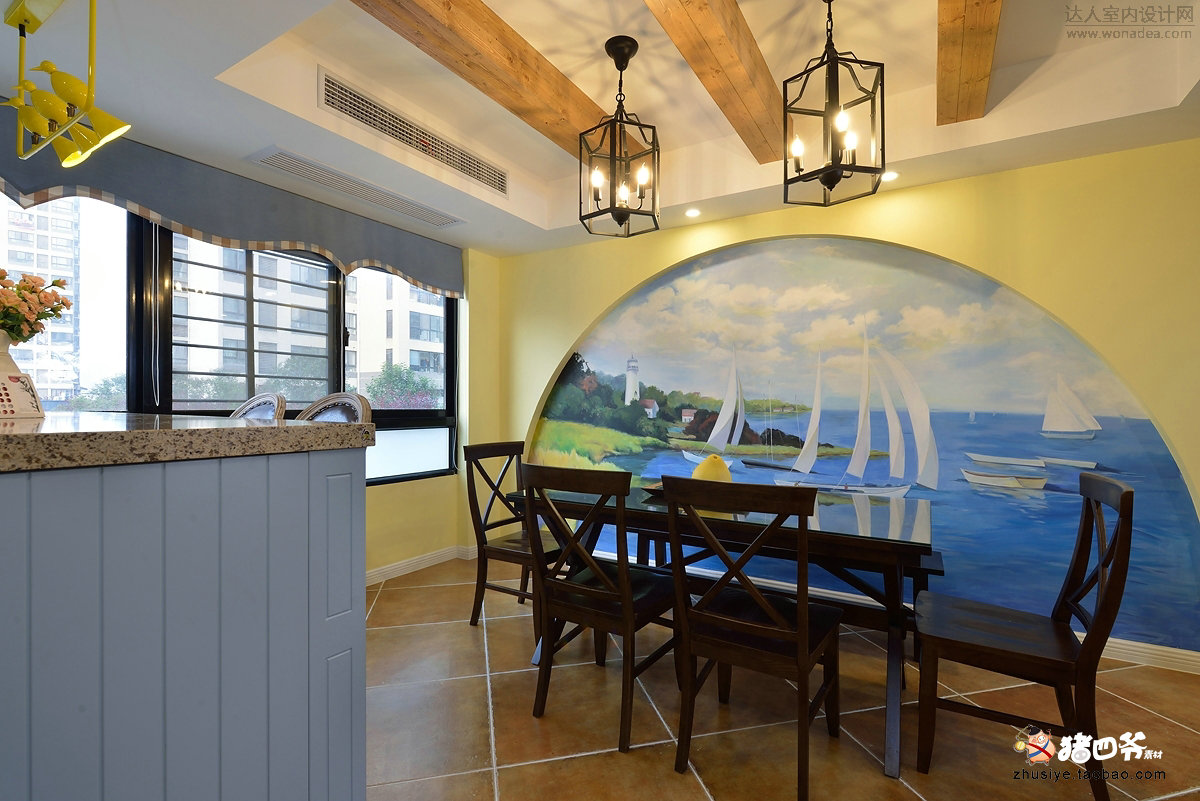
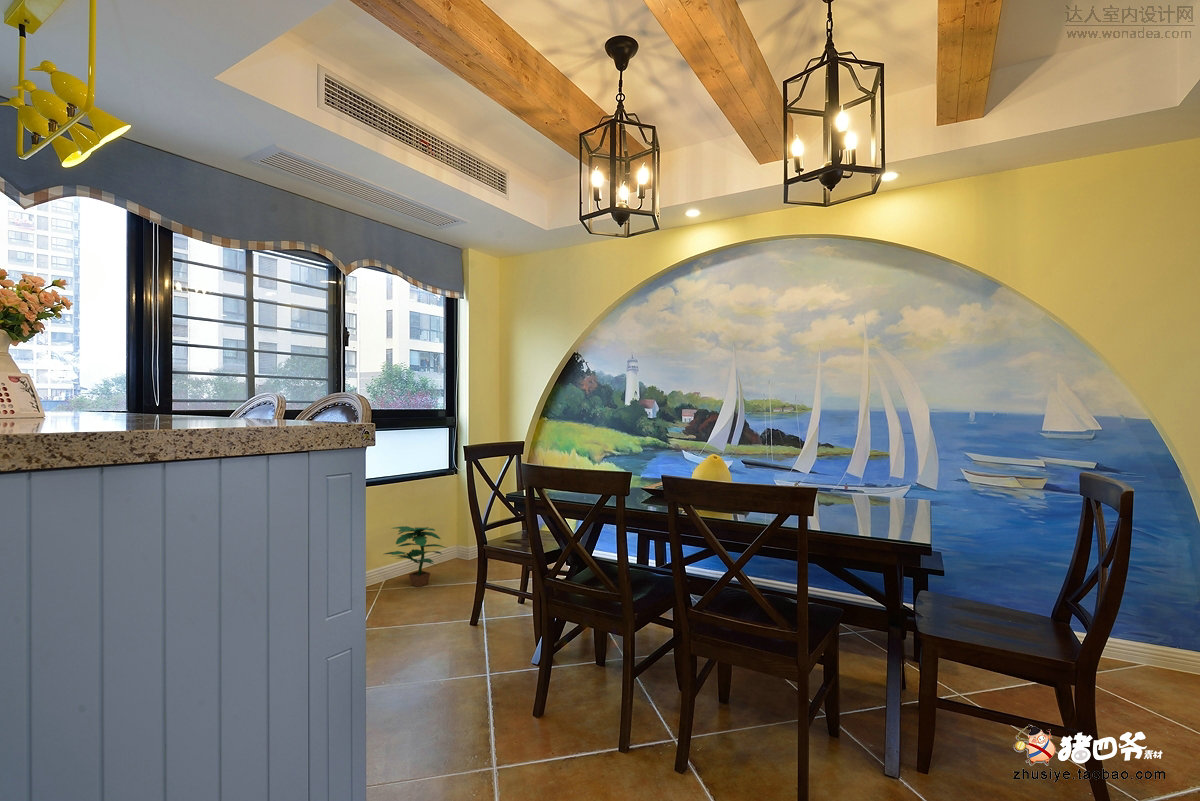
+ potted plant [384,525,447,588]
